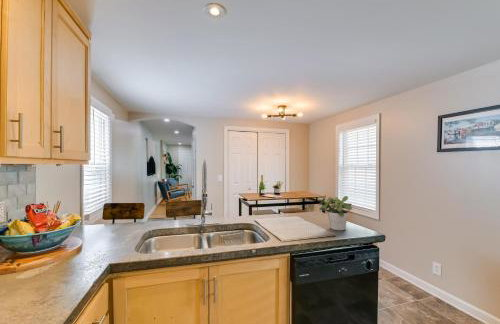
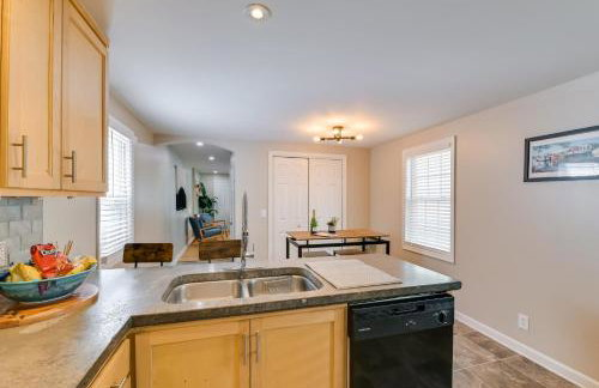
- potted plant [316,194,353,231]
